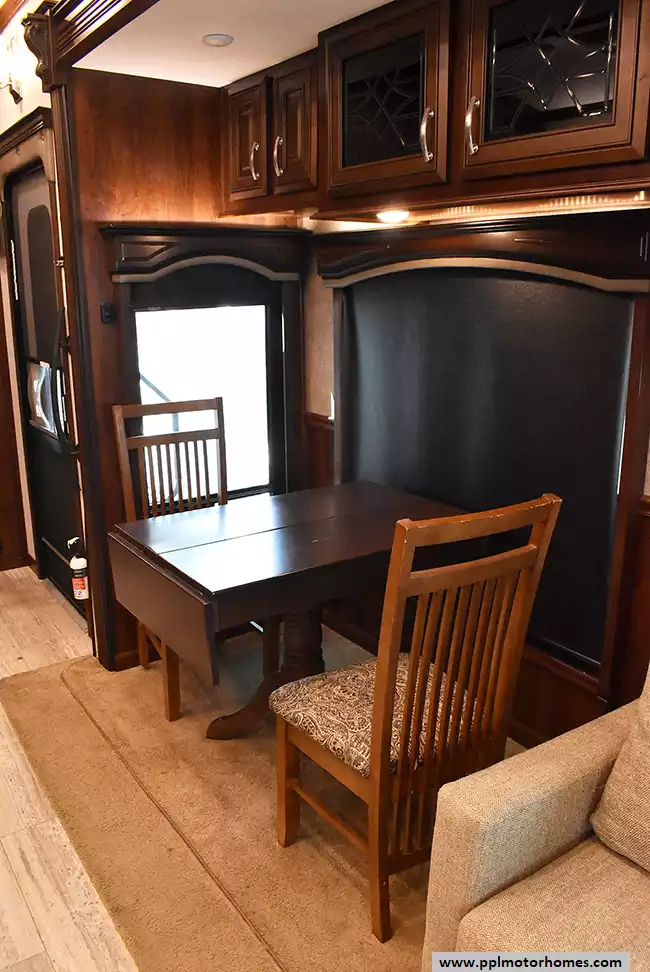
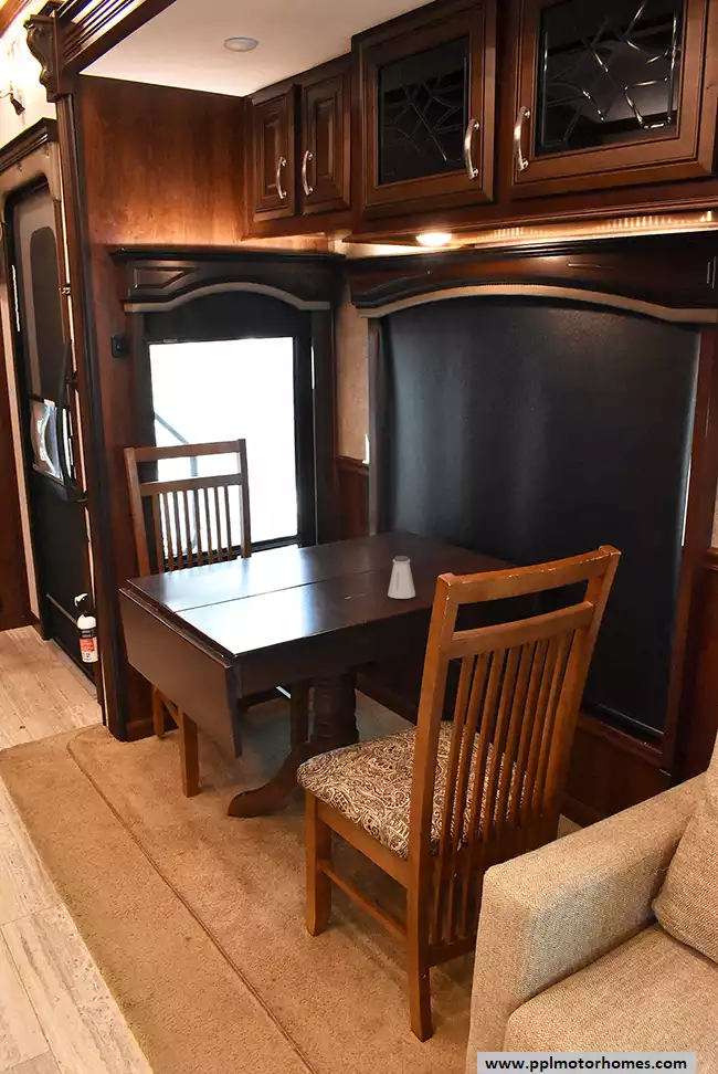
+ saltshaker [387,555,416,600]
